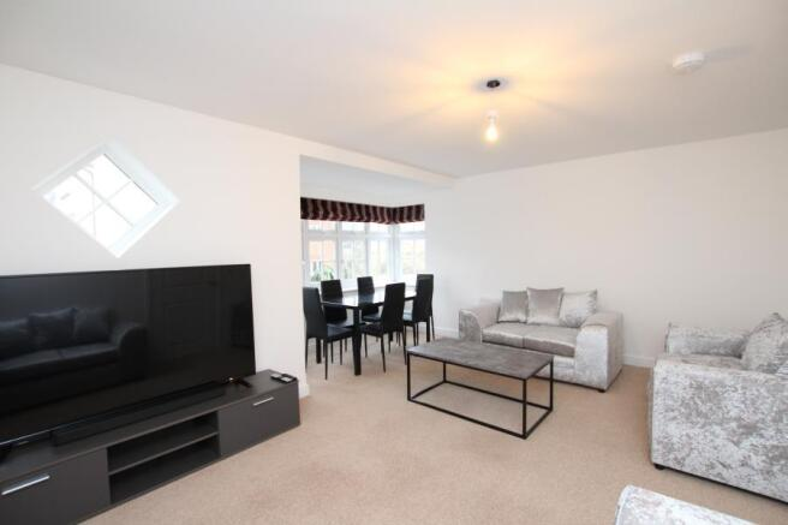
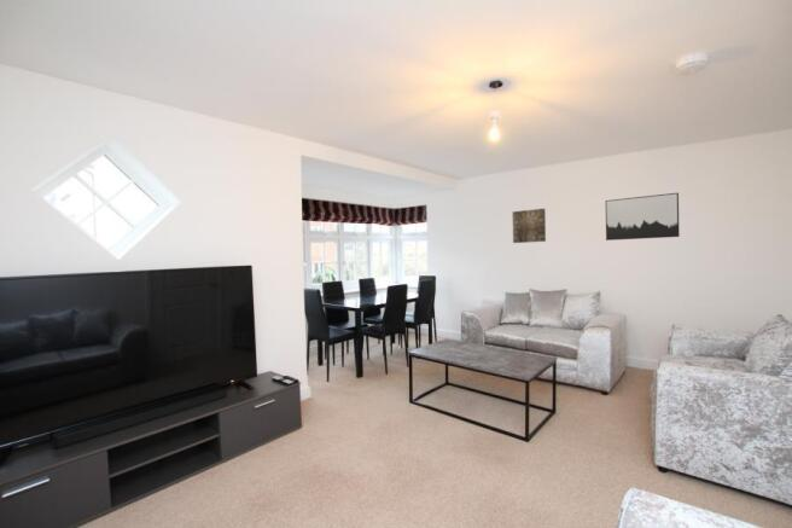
+ wall art [512,208,547,244]
+ wall art [604,192,681,242]
